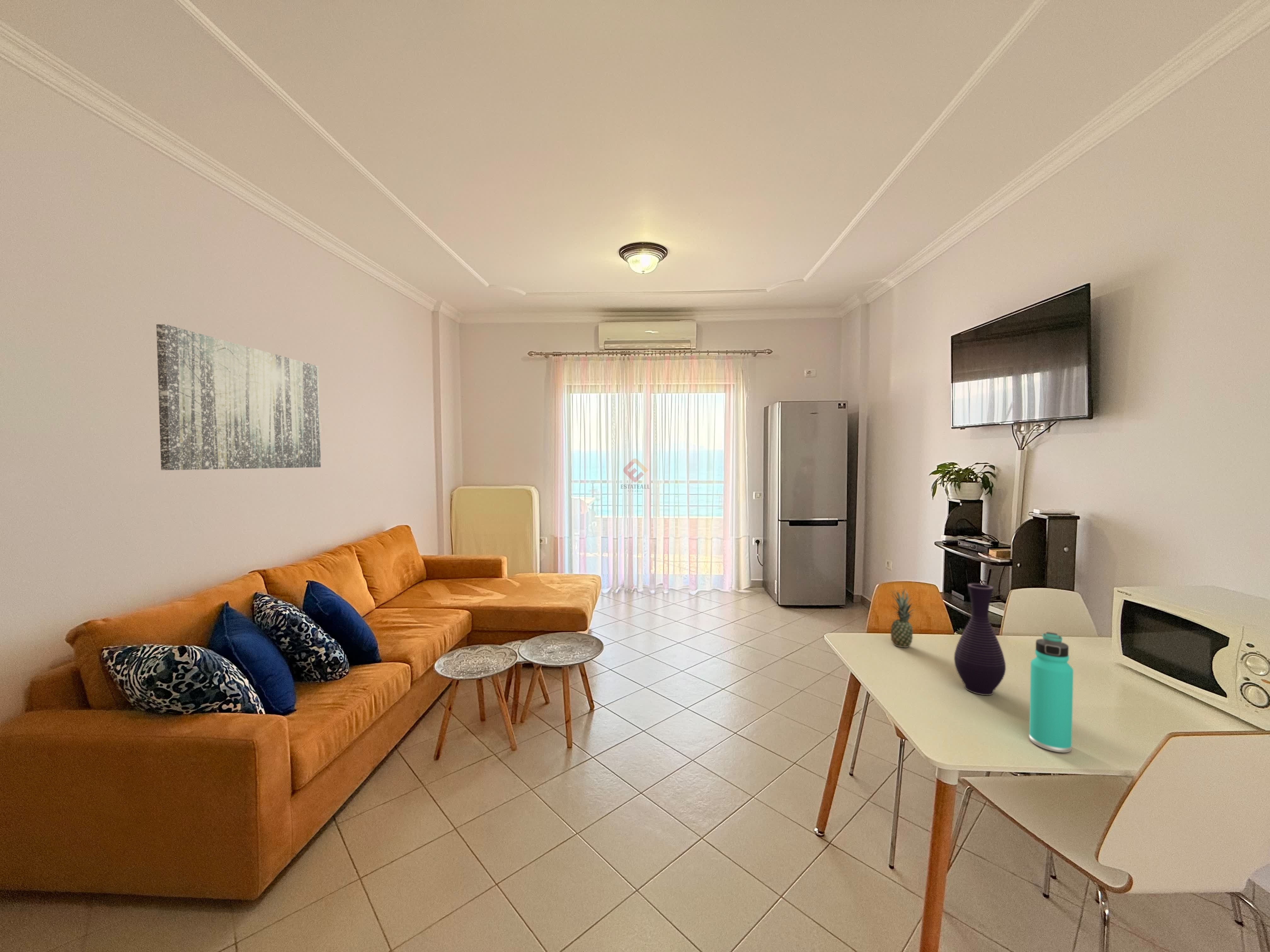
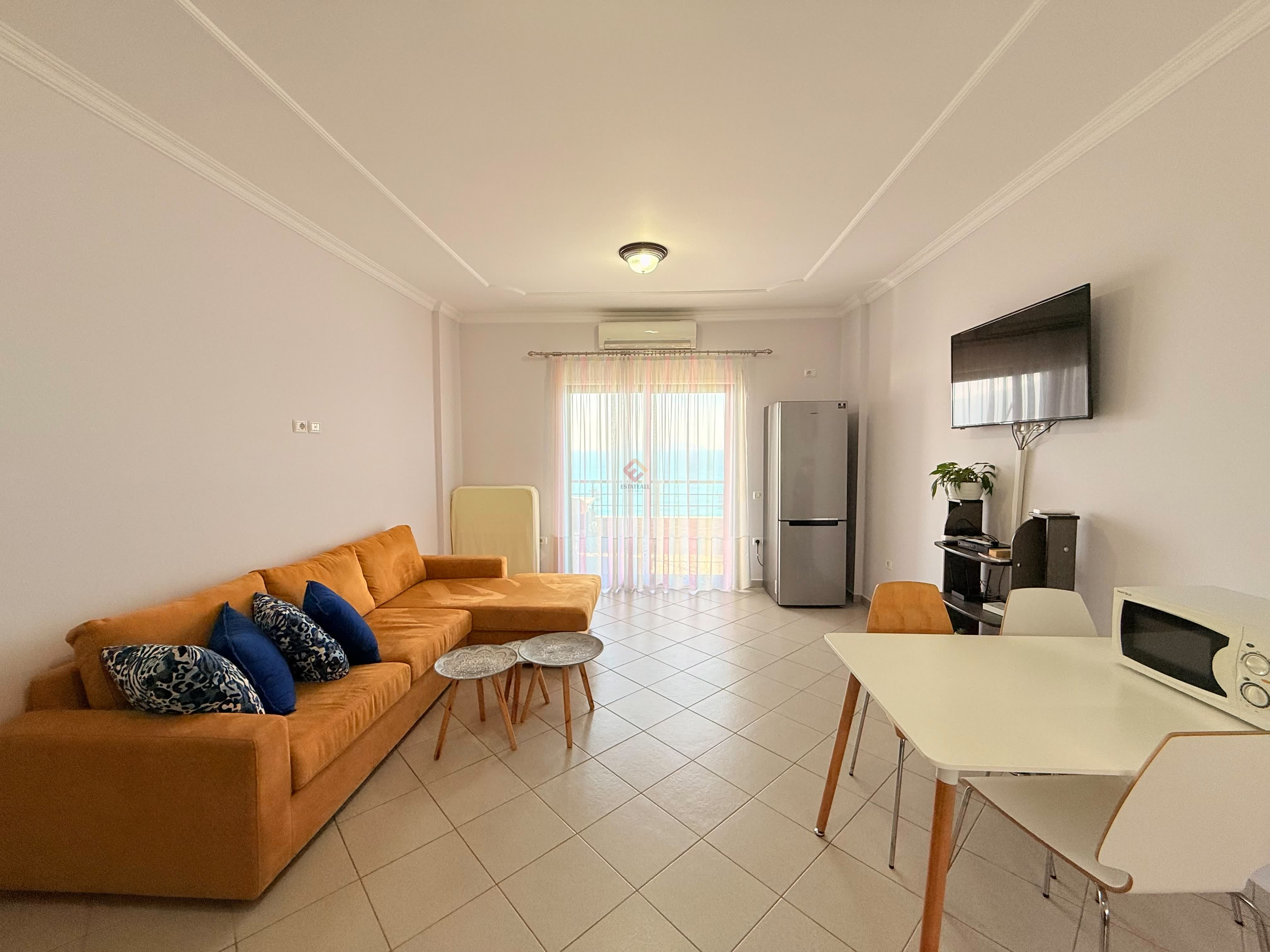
- fruit [889,588,916,648]
- wall art [156,324,321,471]
- thermos bottle [1029,632,1073,753]
- vase [954,583,1006,696]
